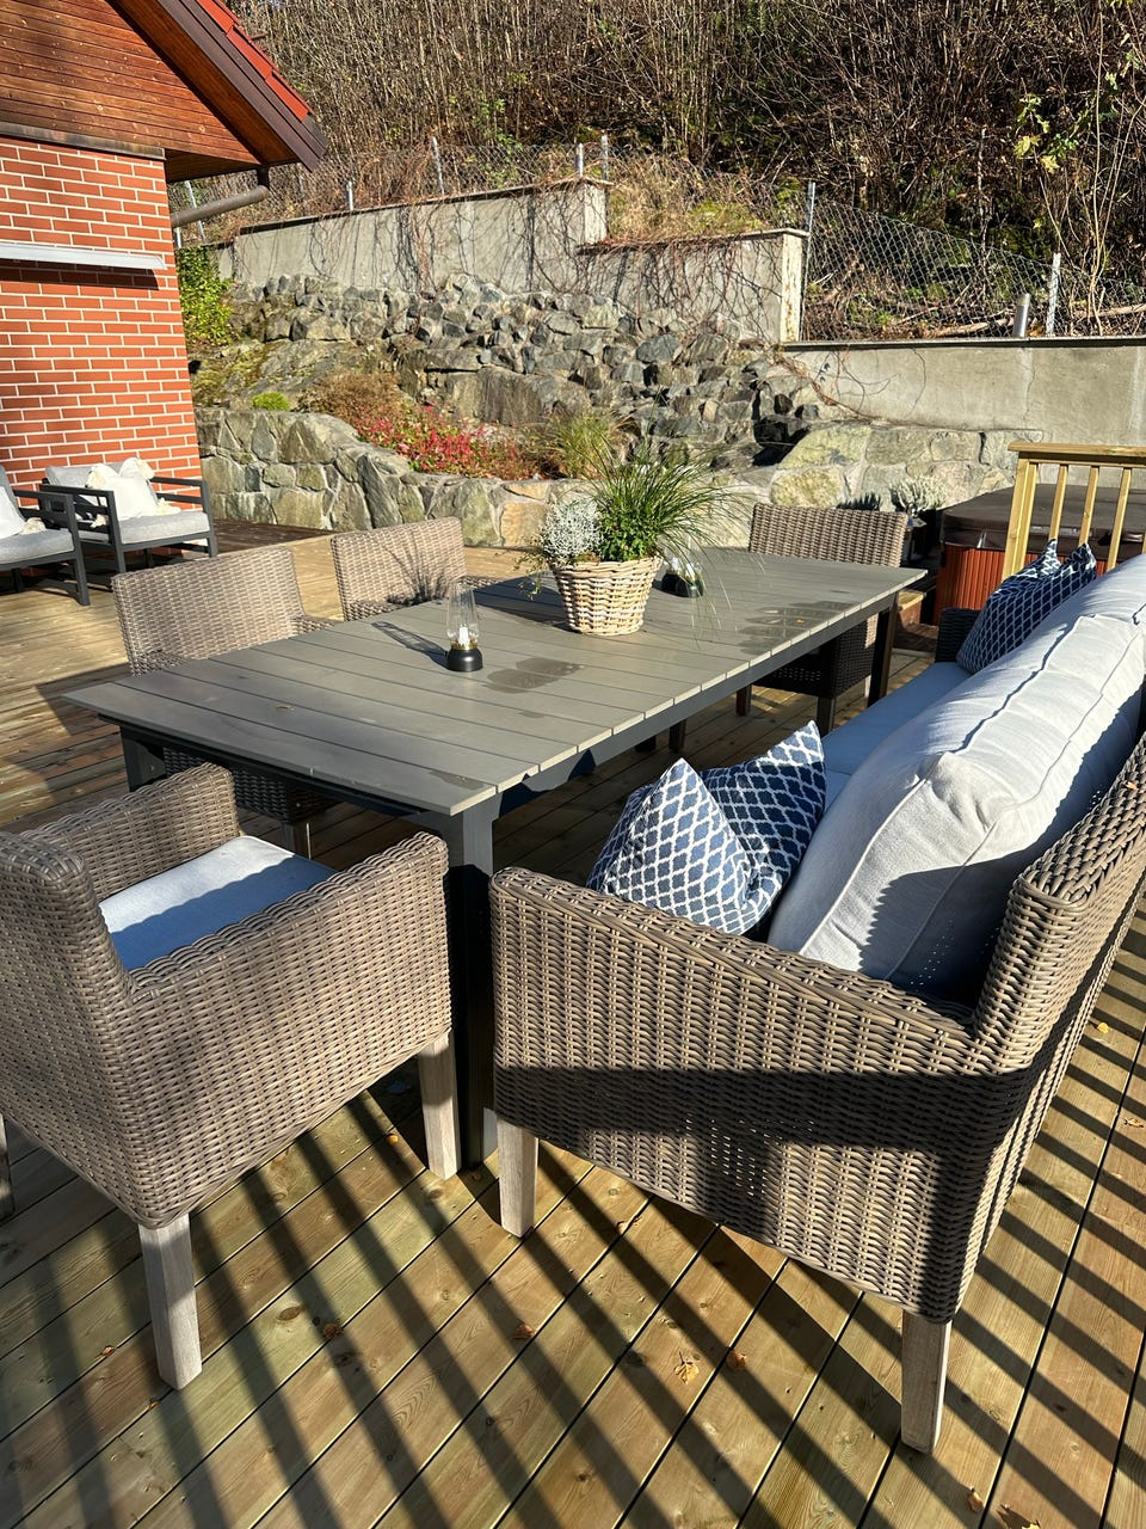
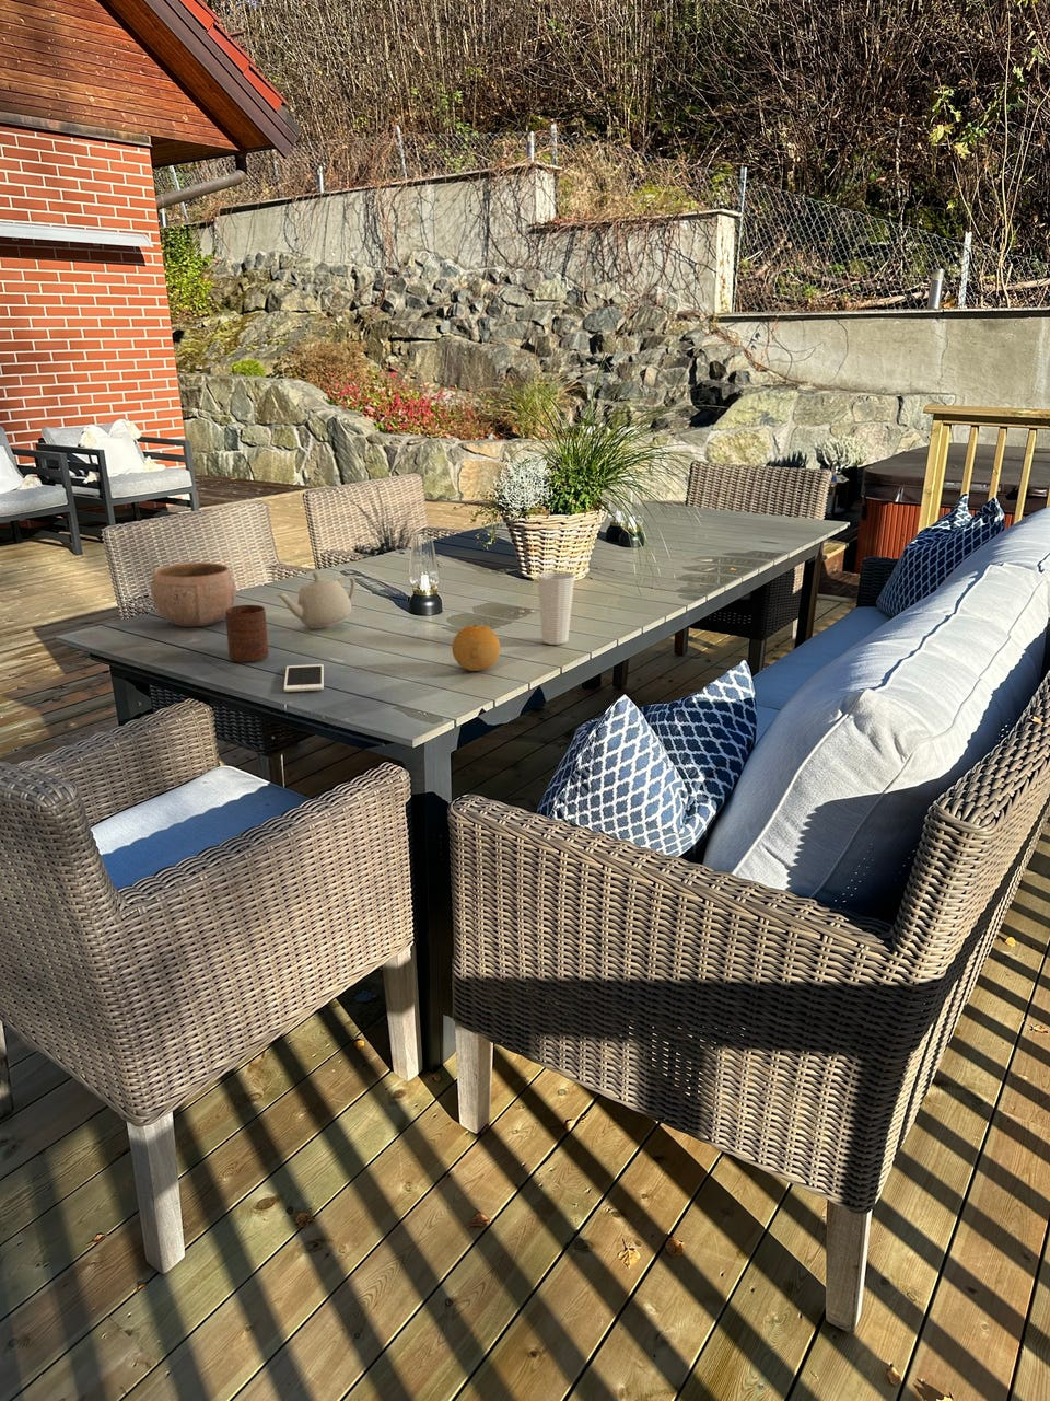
+ bowl [150,562,237,629]
+ cup [224,605,269,663]
+ teapot [276,570,356,630]
+ cell phone [283,663,325,693]
+ fruit [451,624,501,672]
+ cup [537,570,577,645]
